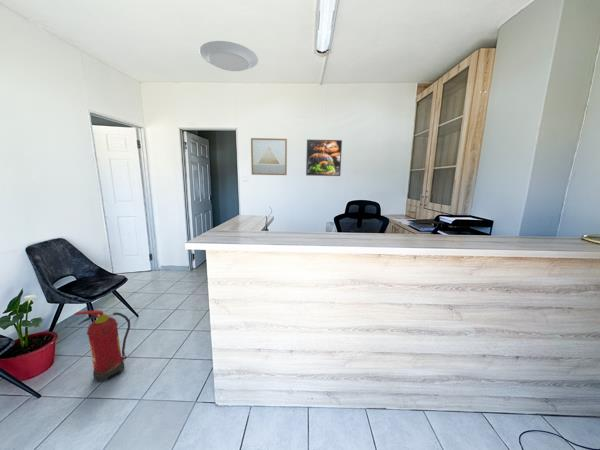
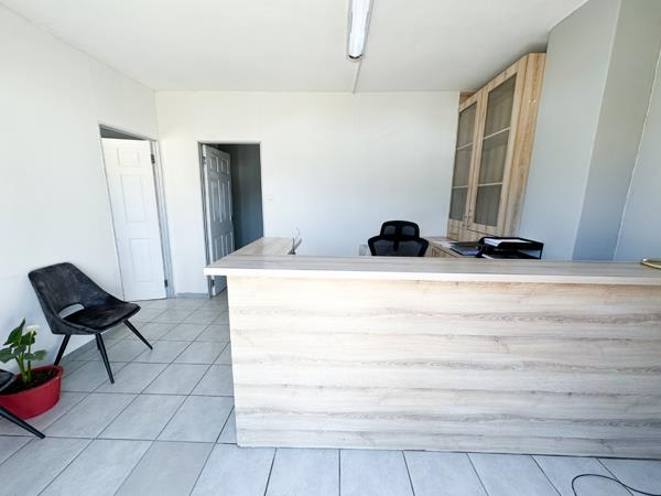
- fire extinguisher [73,310,131,384]
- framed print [305,139,343,177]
- wall art [250,137,288,176]
- ceiling light [198,40,259,72]
